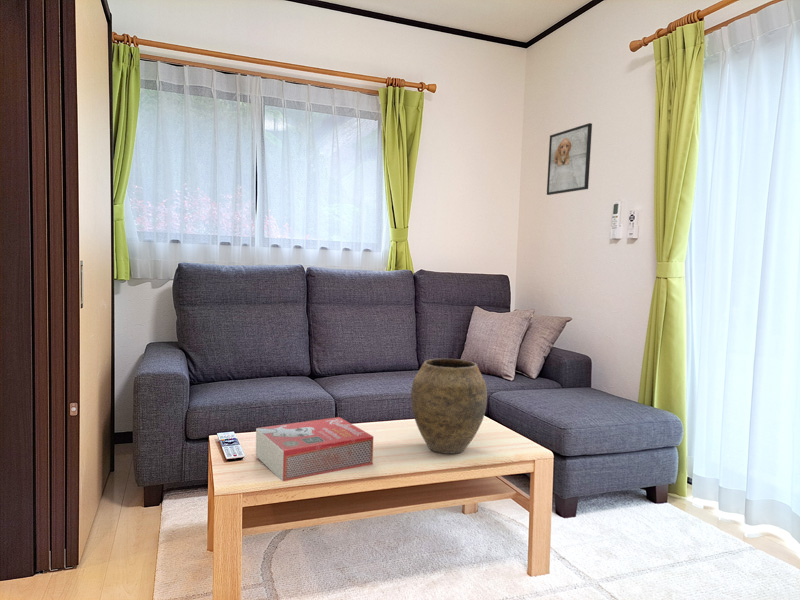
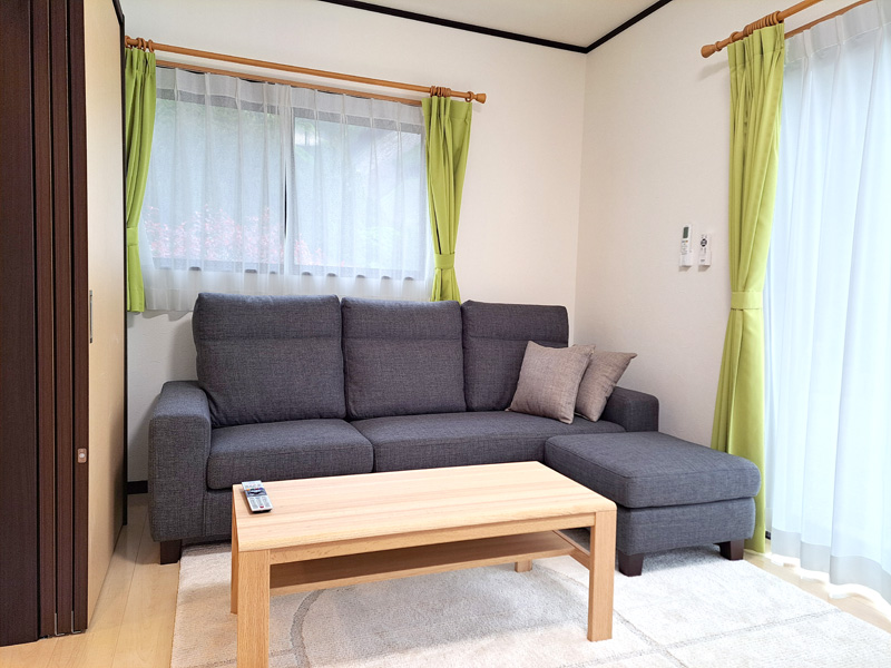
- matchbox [255,416,374,482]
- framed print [546,122,593,196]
- vase [410,357,488,455]
